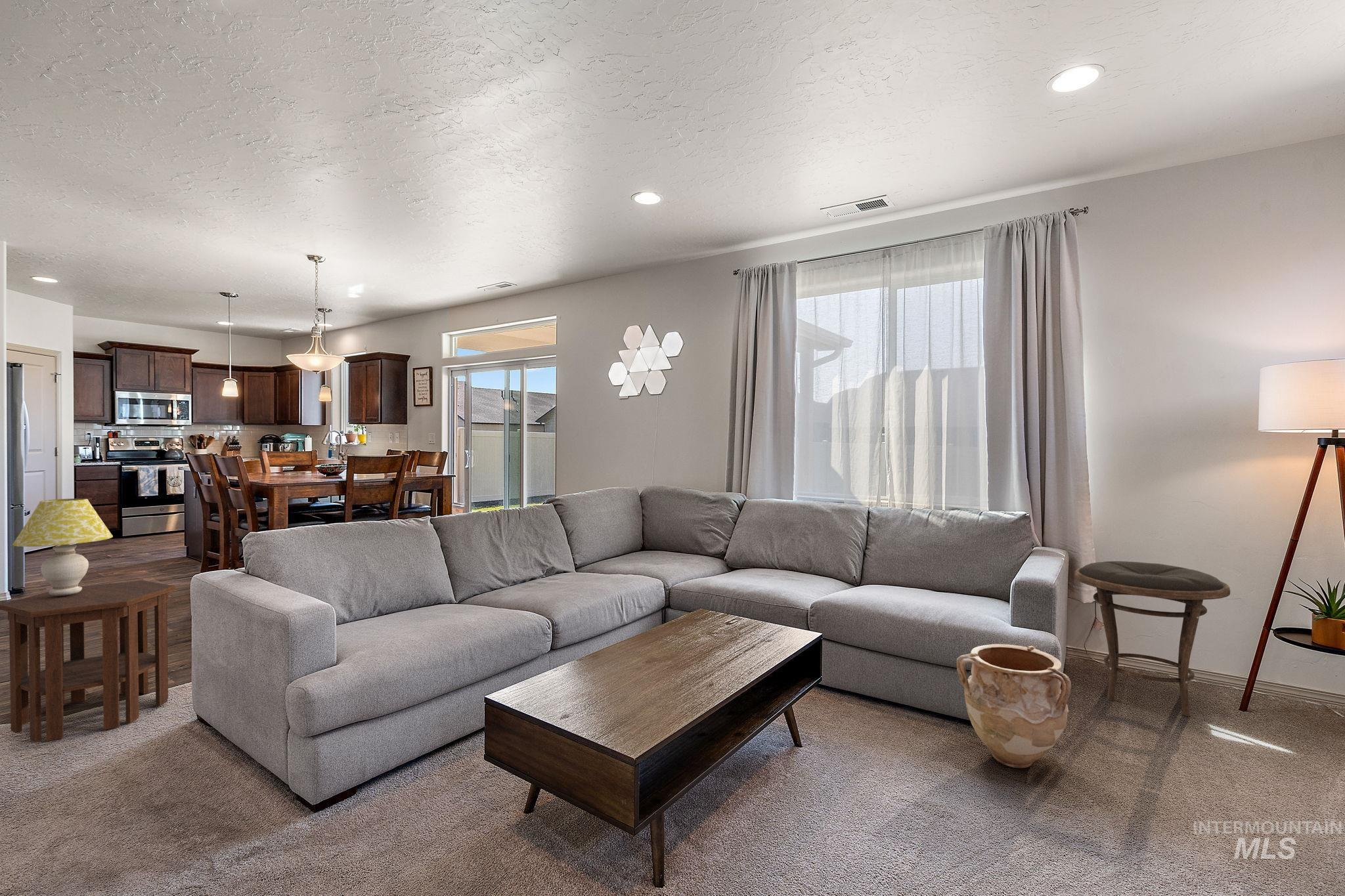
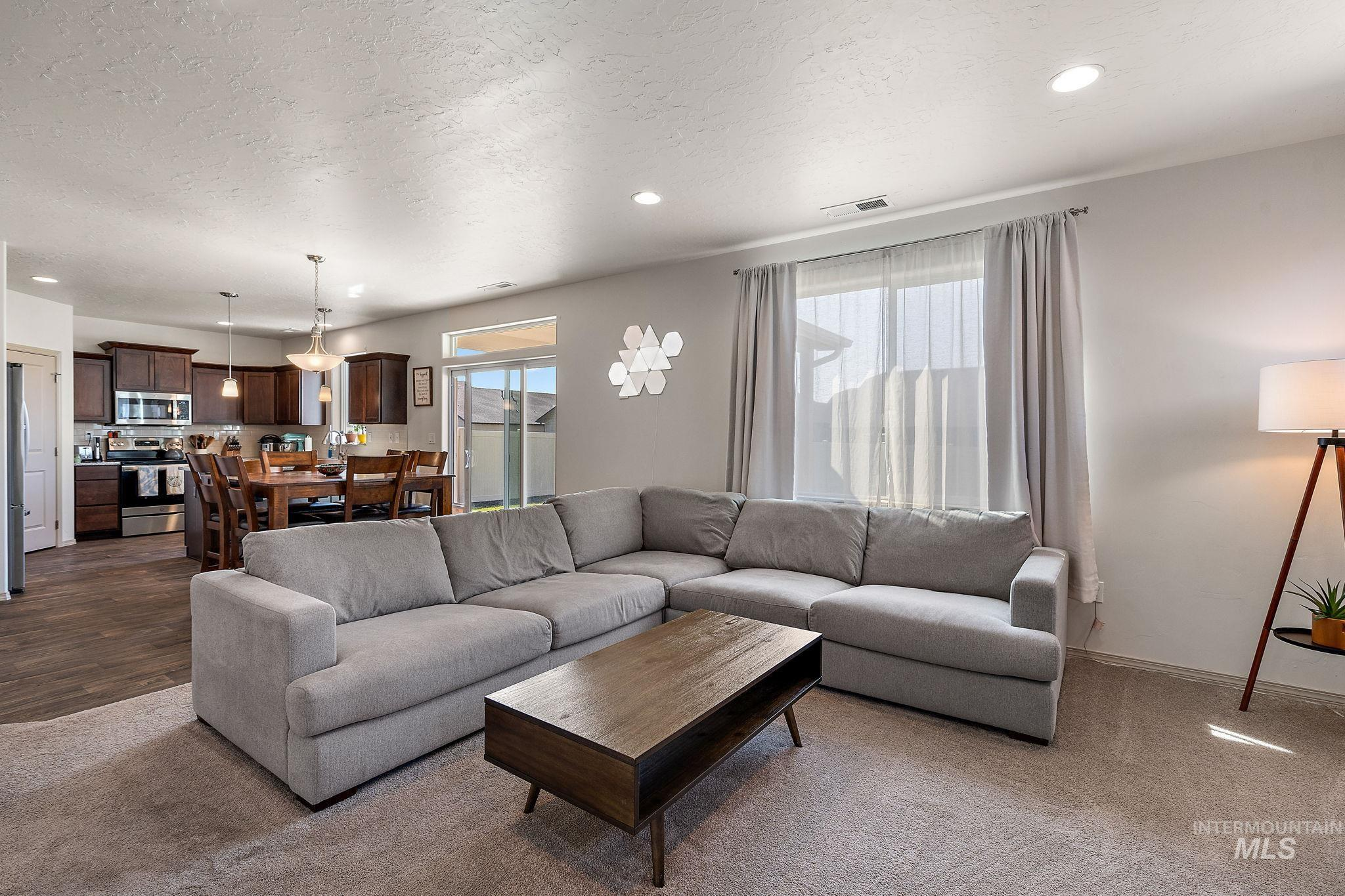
- side table [0,580,177,742]
- table lamp [12,498,114,596]
- side table [1074,561,1231,717]
- vase [956,643,1072,769]
